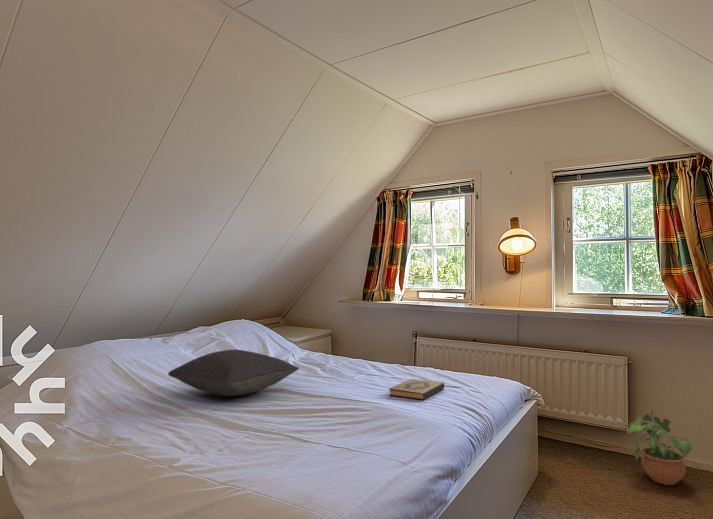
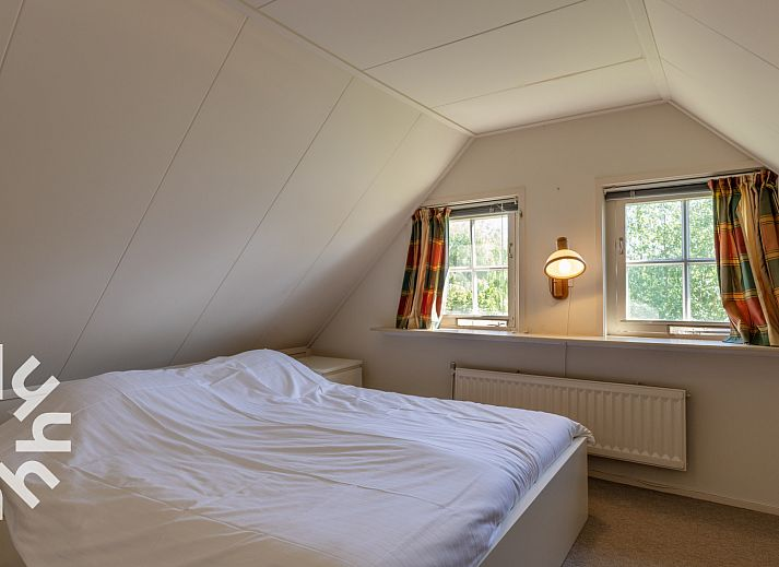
- pillow [167,349,300,397]
- potted plant [626,408,693,486]
- hardback book [388,378,445,401]
